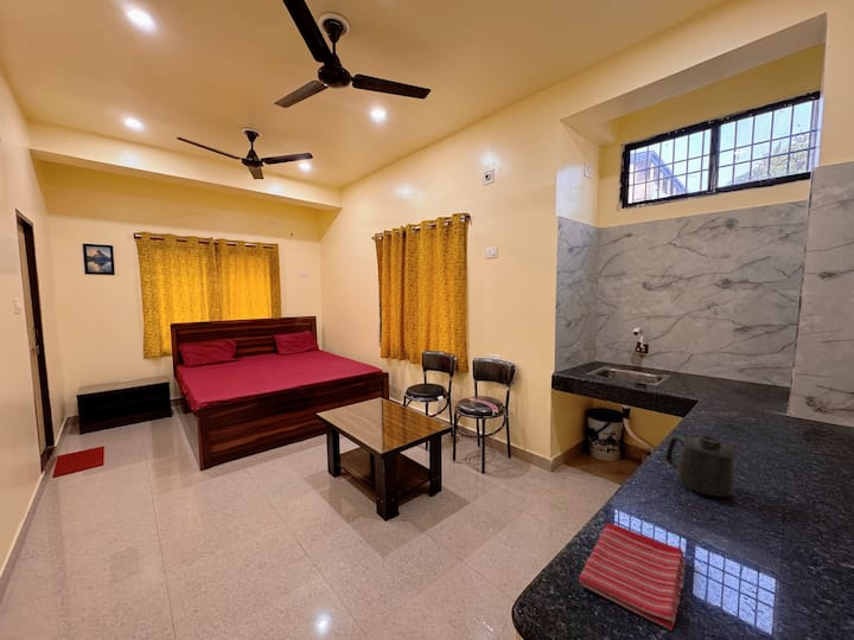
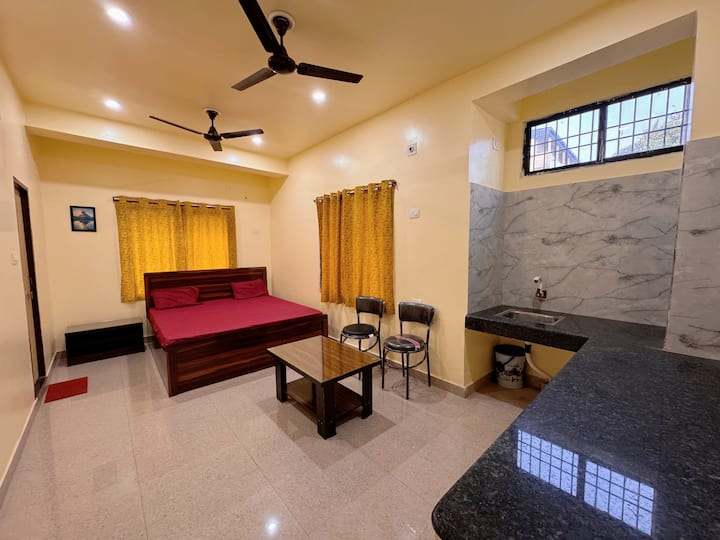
- dish towel [578,523,687,632]
- mug [664,435,738,498]
